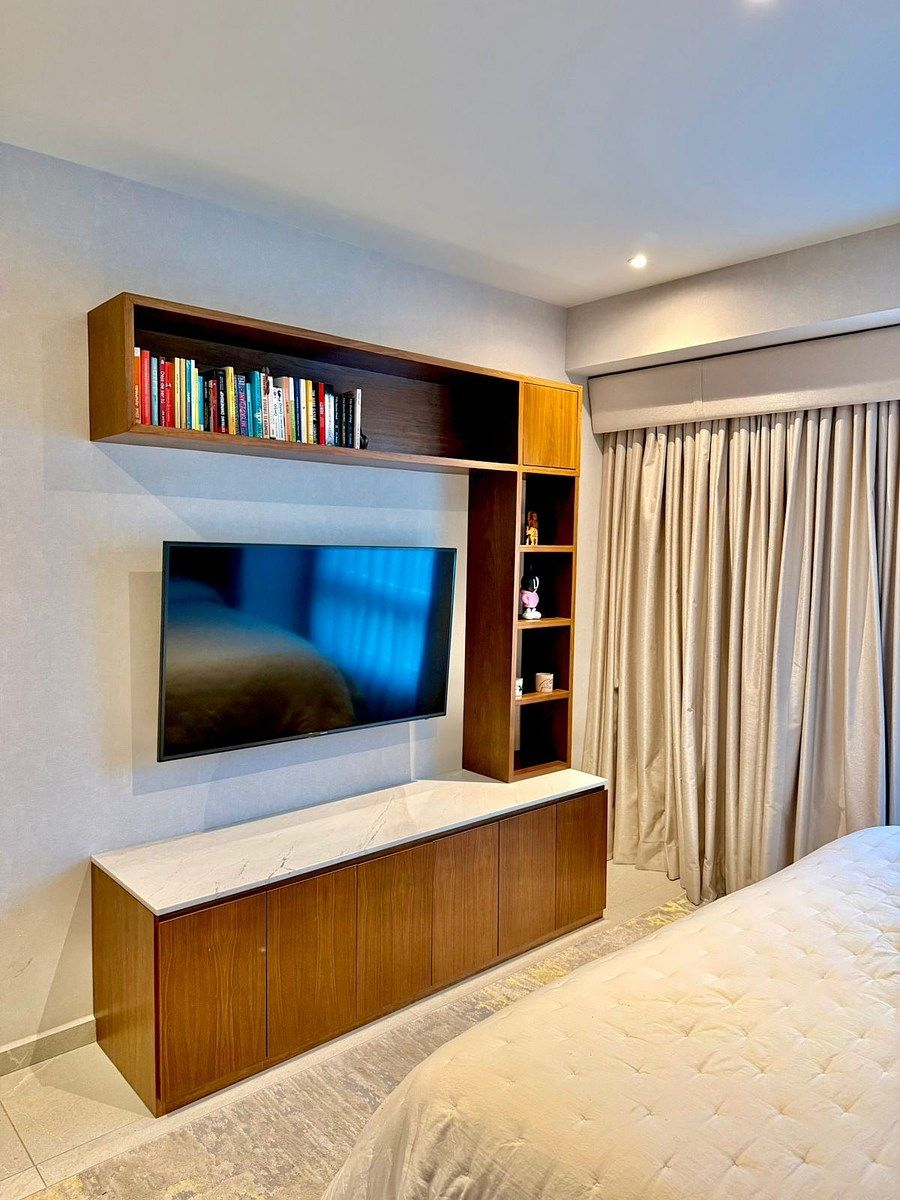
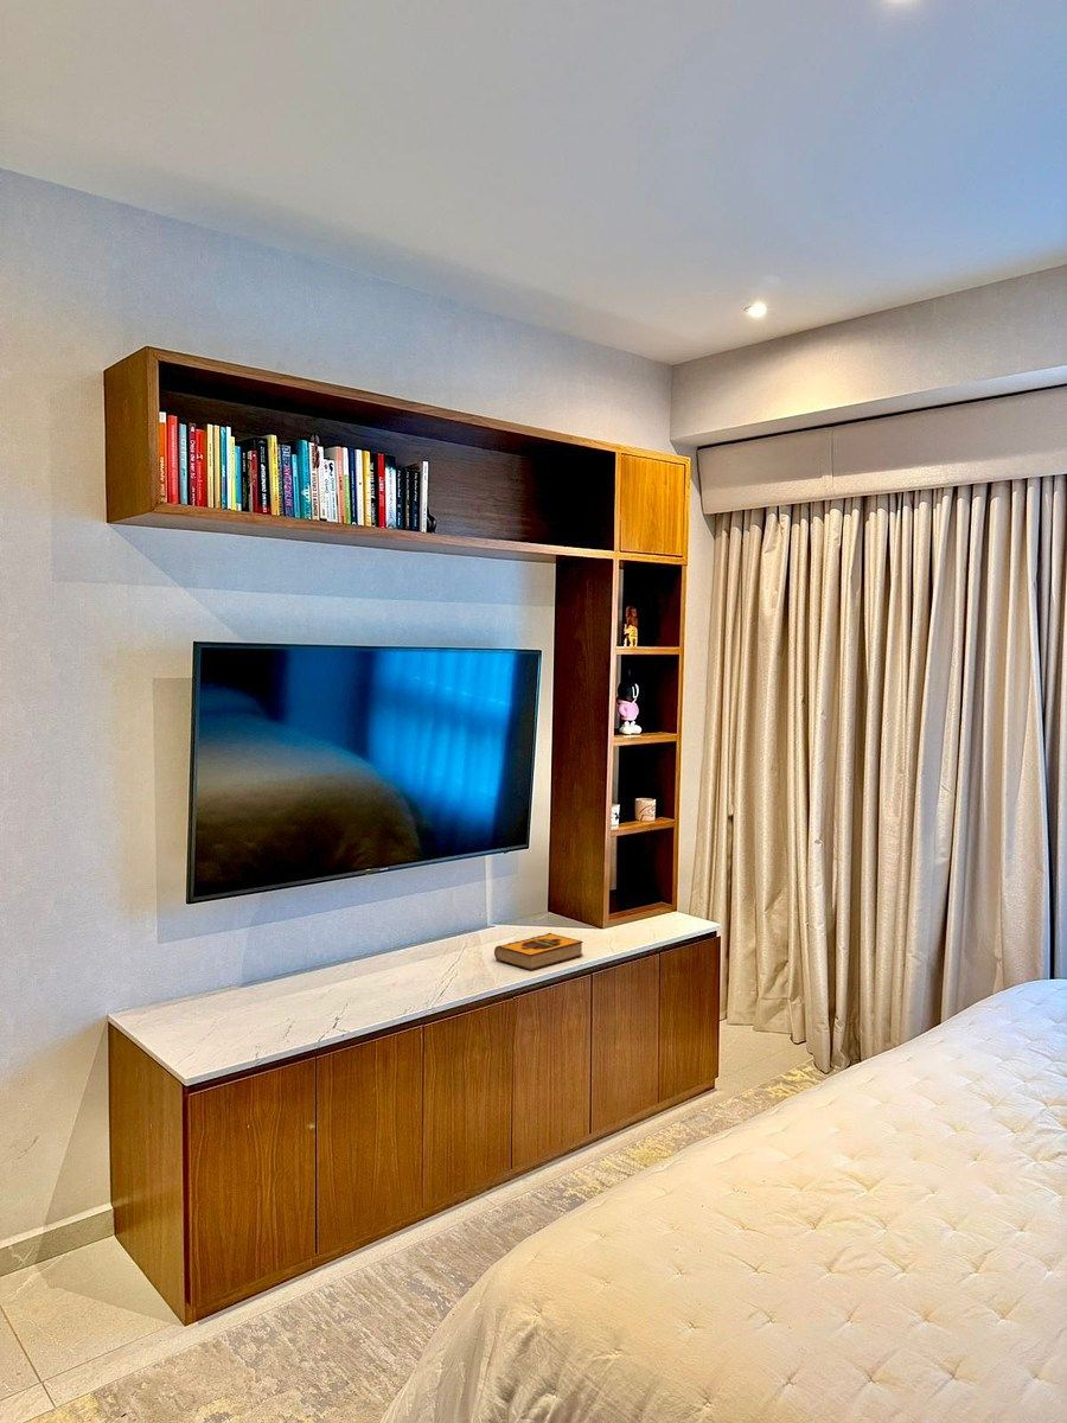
+ hardback book [493,932,584,971]
